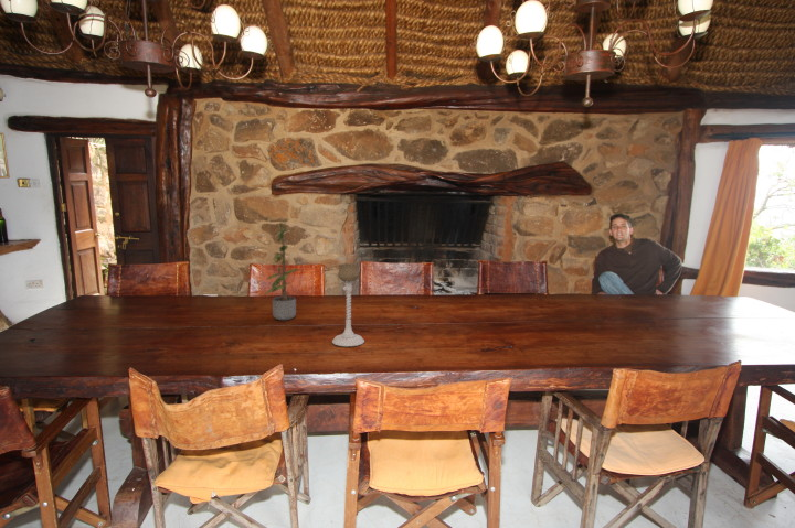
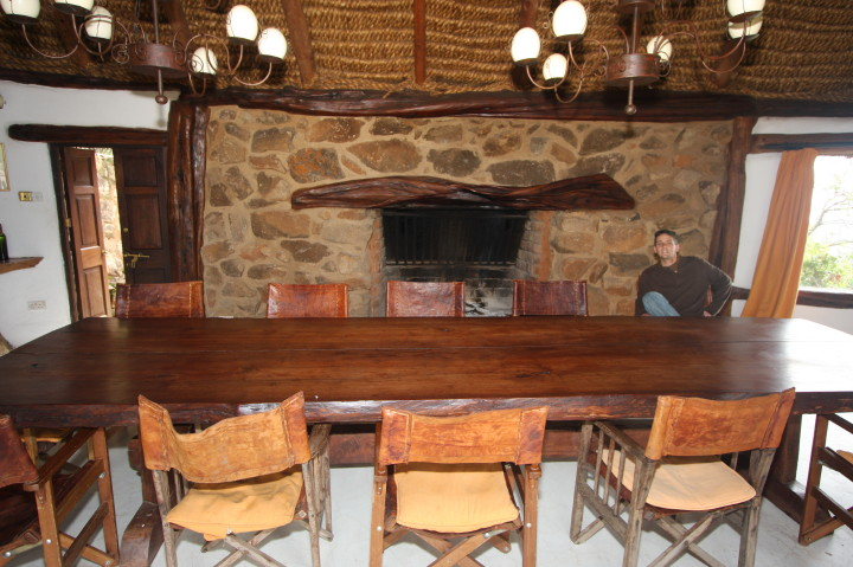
- candle holder [331,262,365,347]
- potted plant [262,217,300,321]
